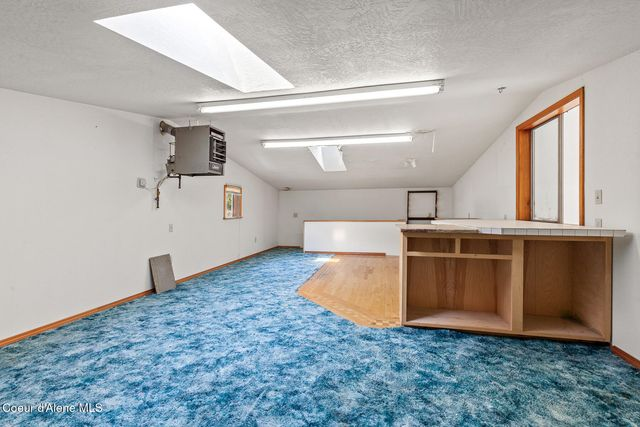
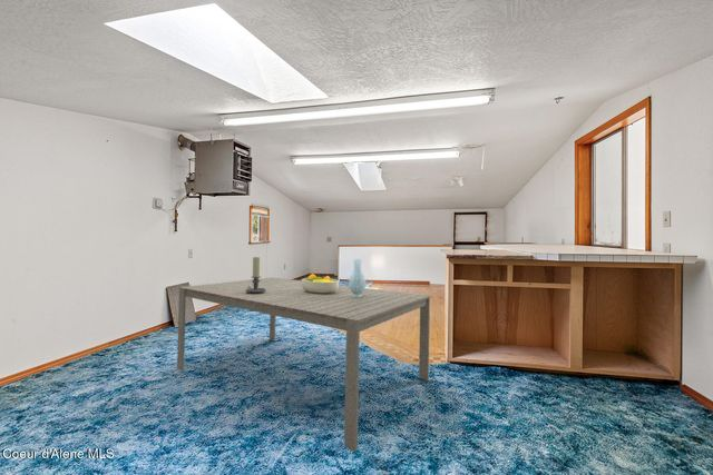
+ dining table [176,276,431,453]
+ vase [348,258,368,297]
+ fruit bowl [301,273,341,294]
+ candle holder [245,256,266,294]
